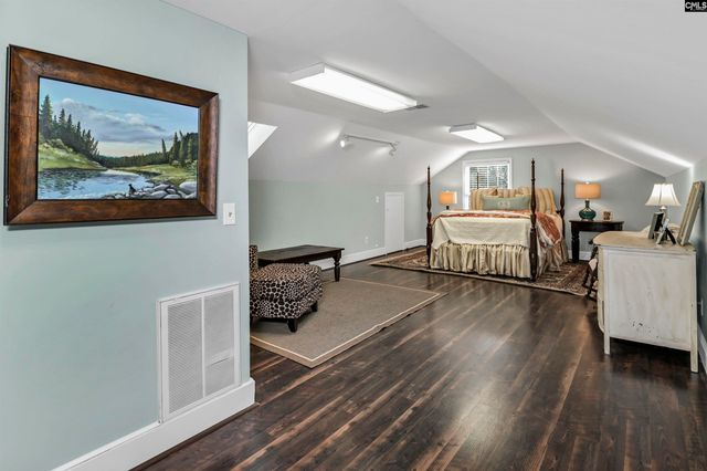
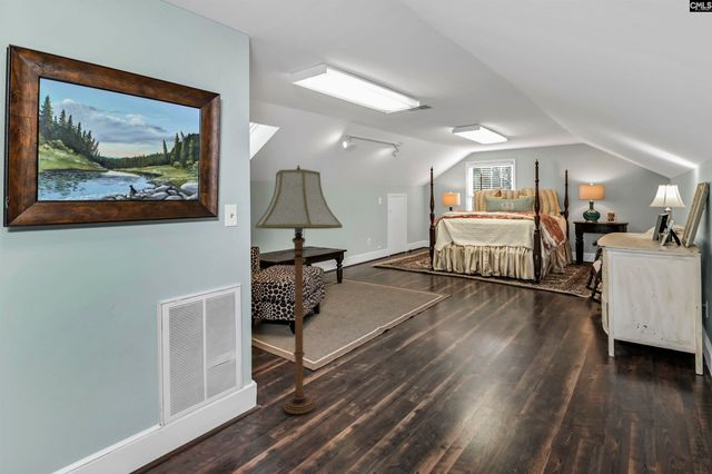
+ floor lamp [254,164,344,415]
